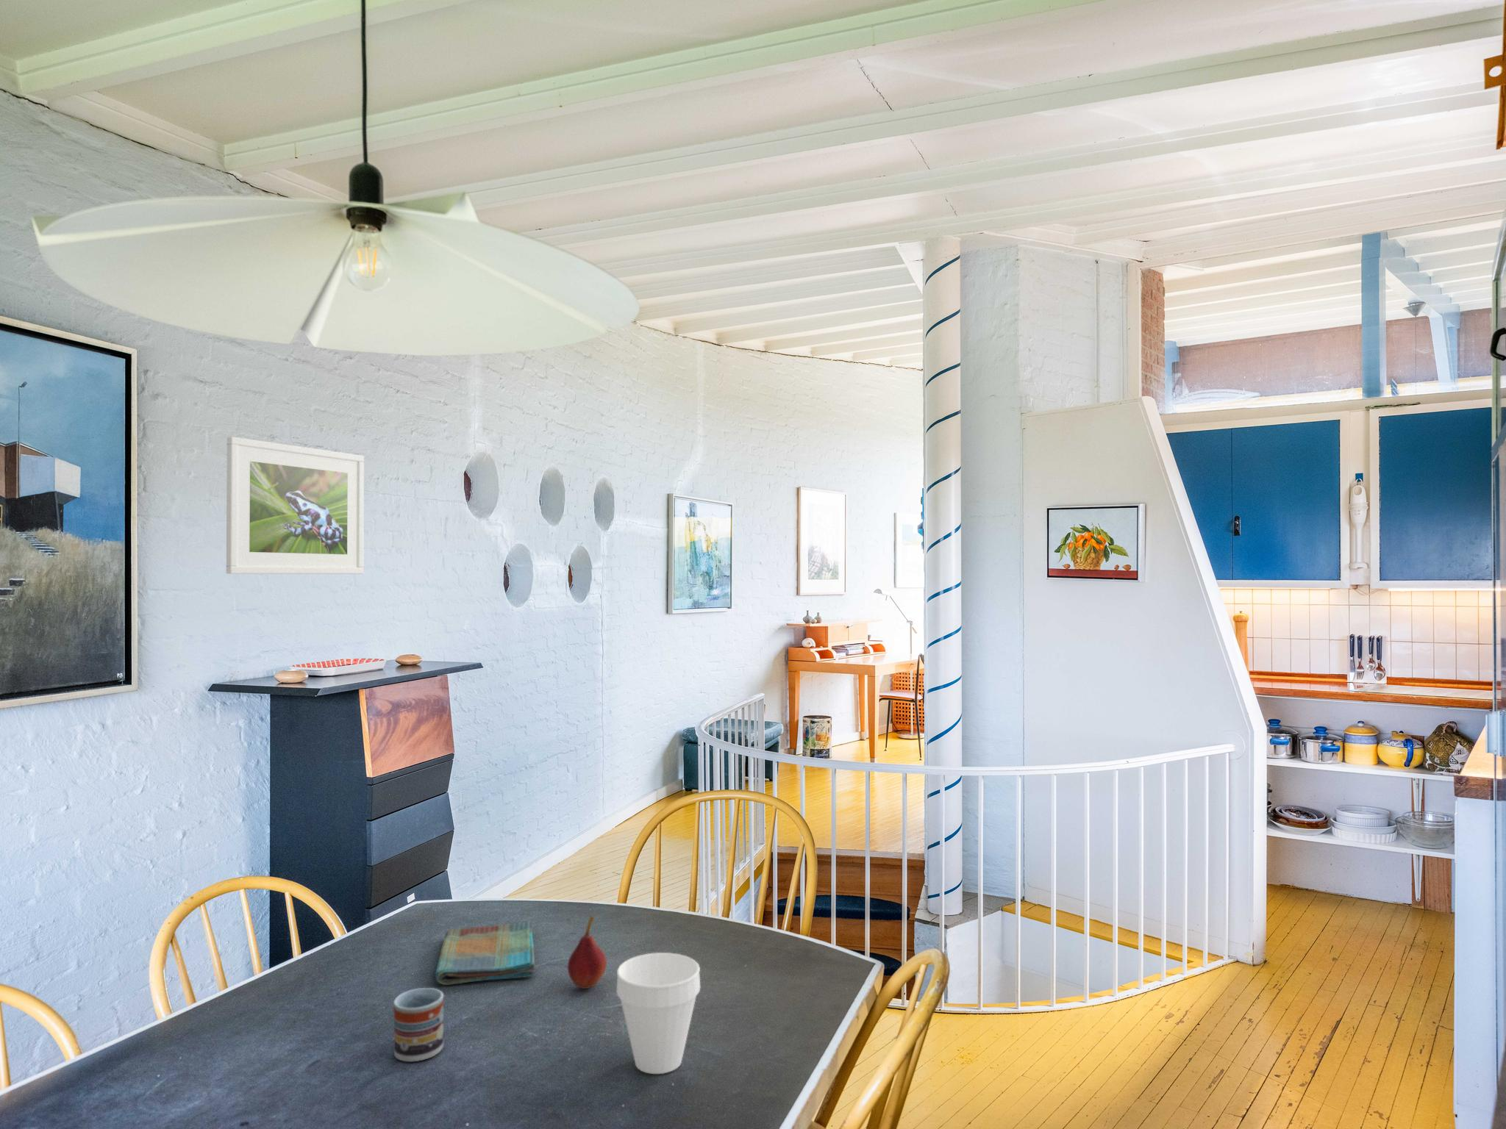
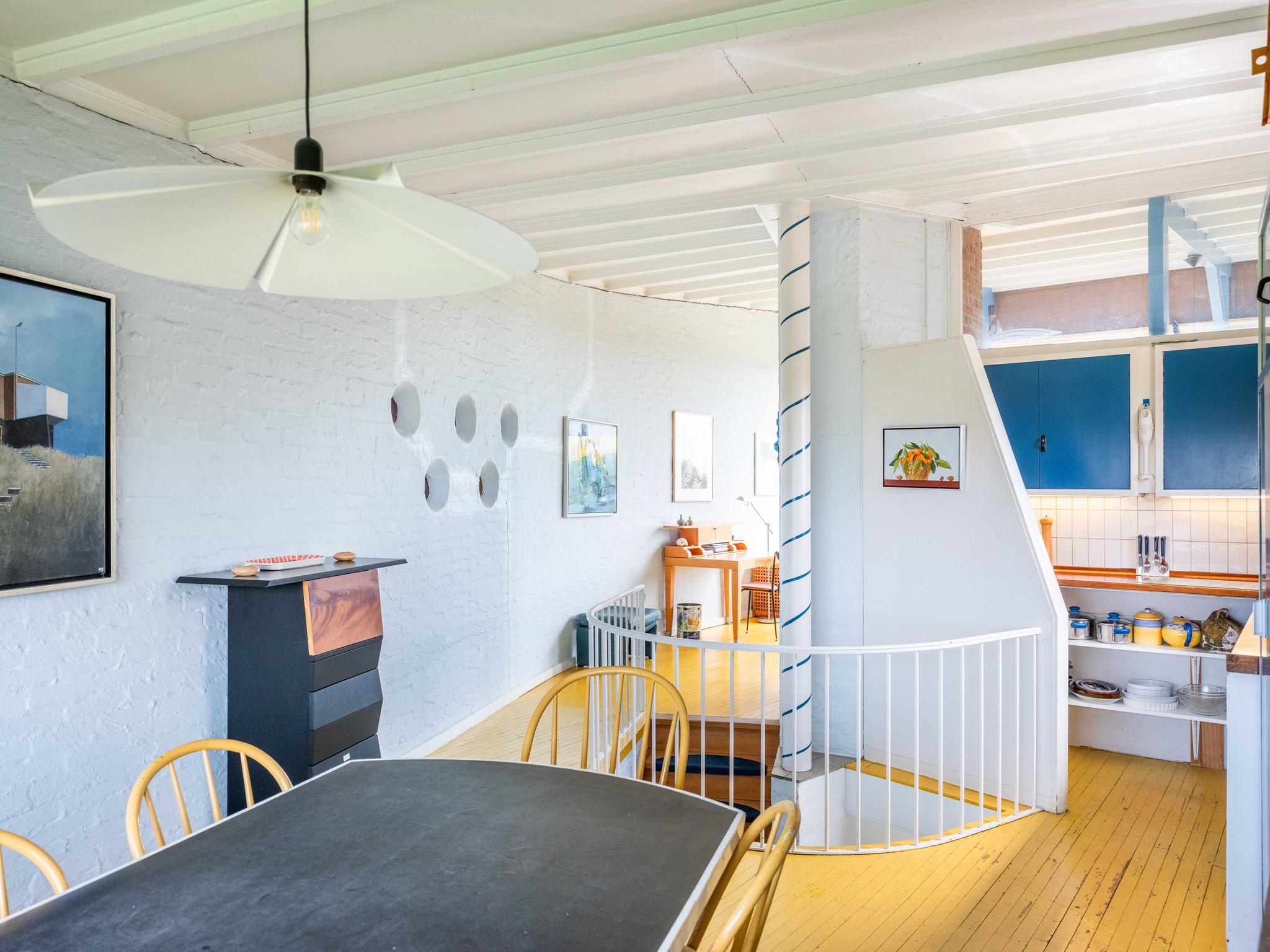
- cup [393,987,445,1063]
- cup [615,952,701,1074]
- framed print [225,436,365,575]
- dish towel [434,921,536,986]
- fruit [567,914,607,989]
